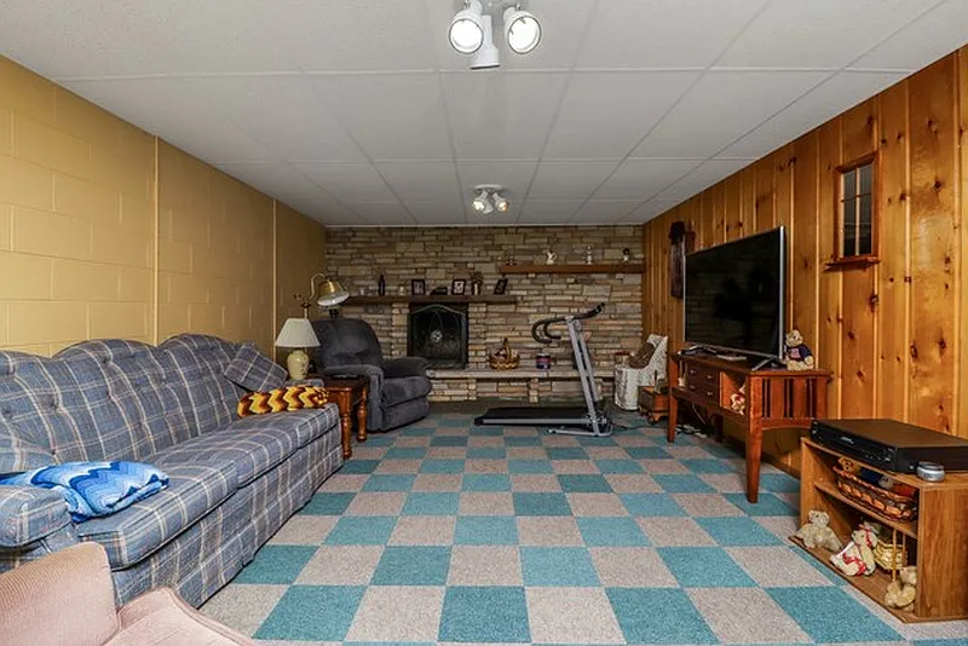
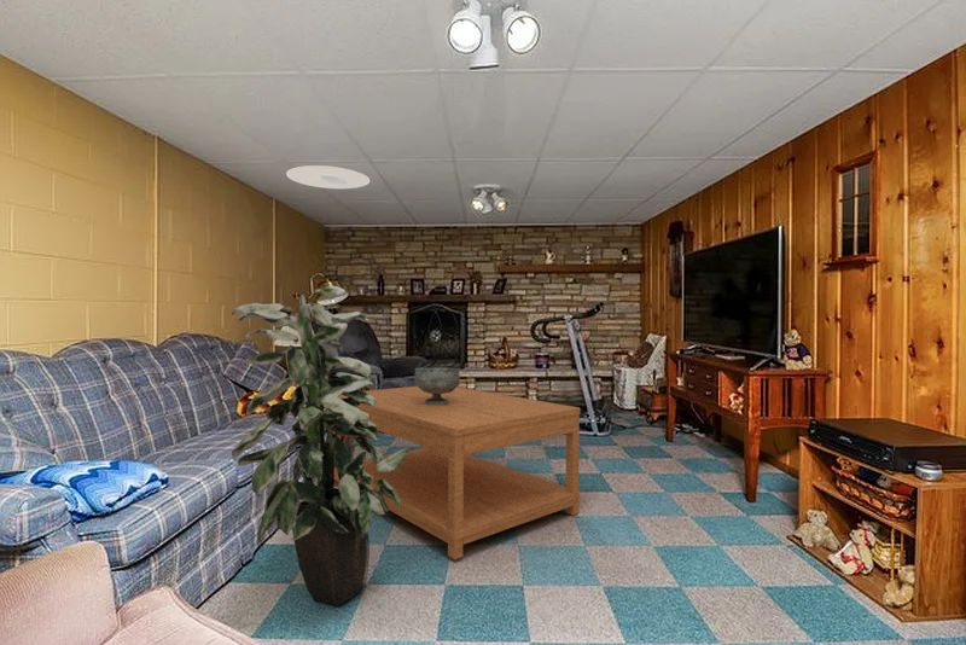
+ ceiling light [285,164,371,190]
+ decorative bowl [413,366,461,405]
+ indoor plant [231,285,412,606]
+ coffee table [332,385,582,560]
